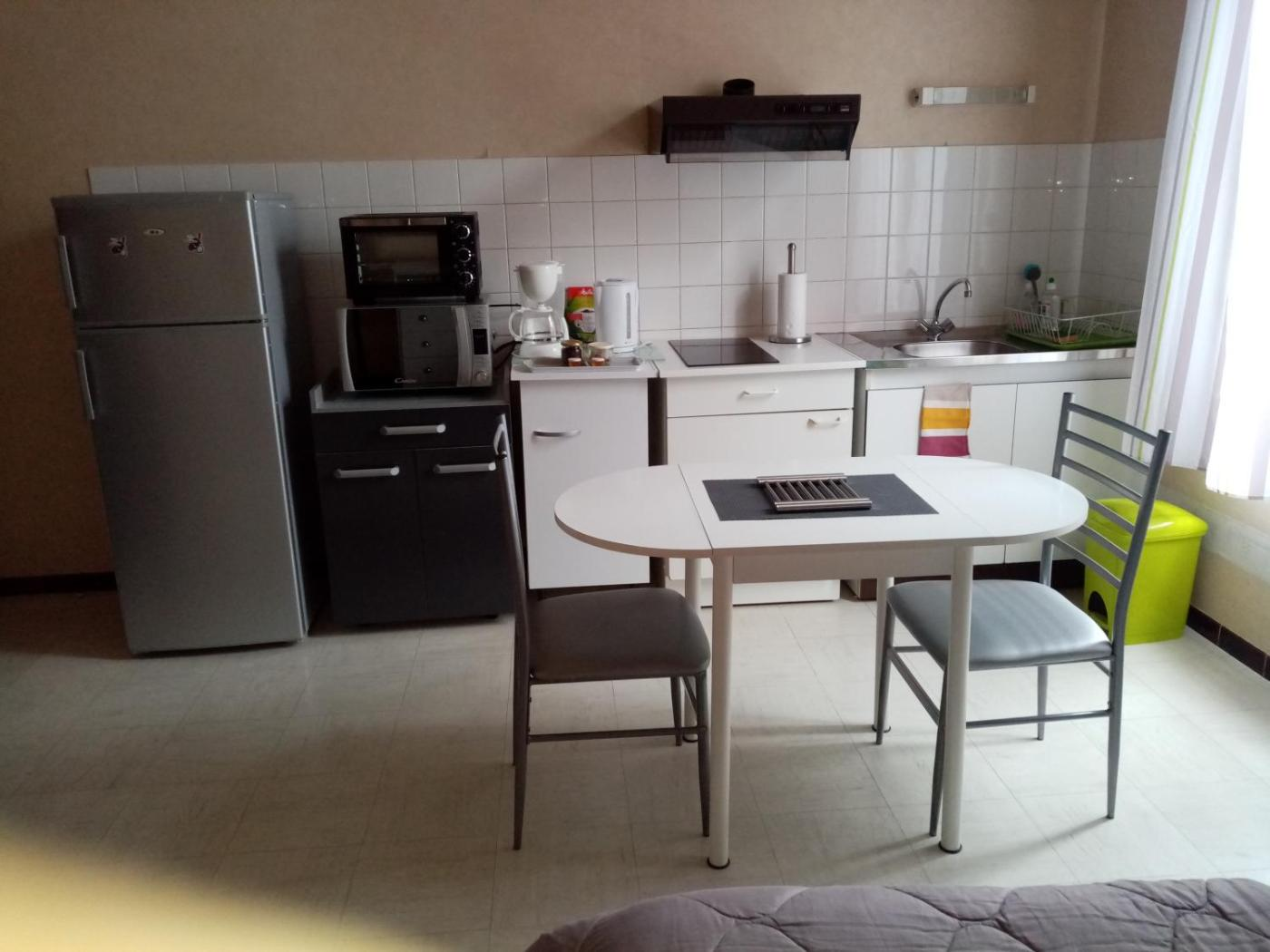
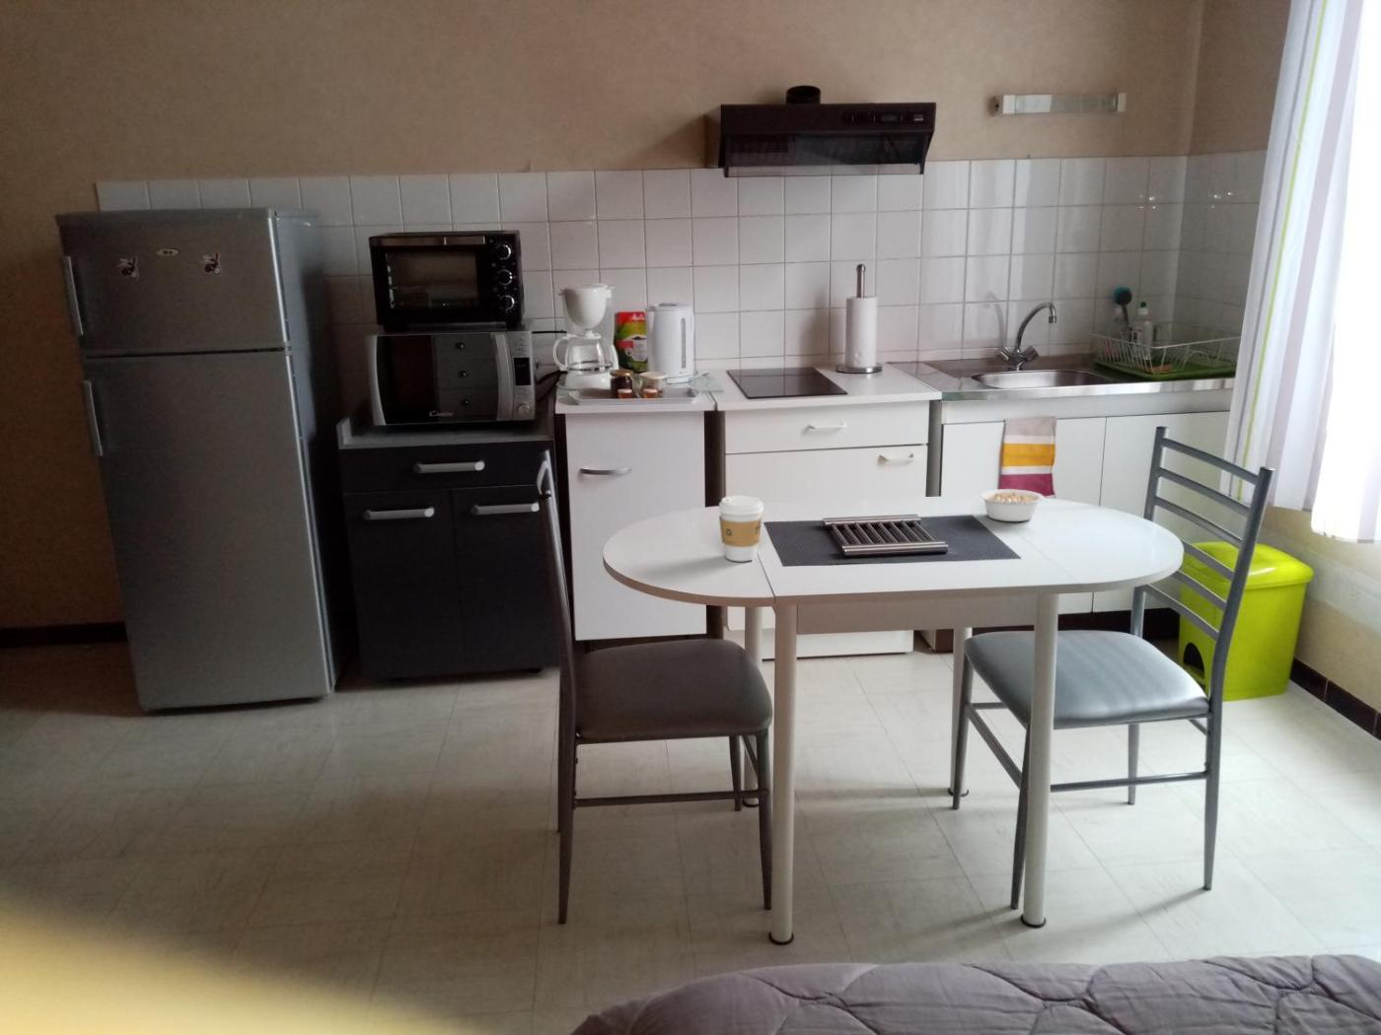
+ legume [979,488,1057,523]
+ coffee cup [718,495,764,562]
